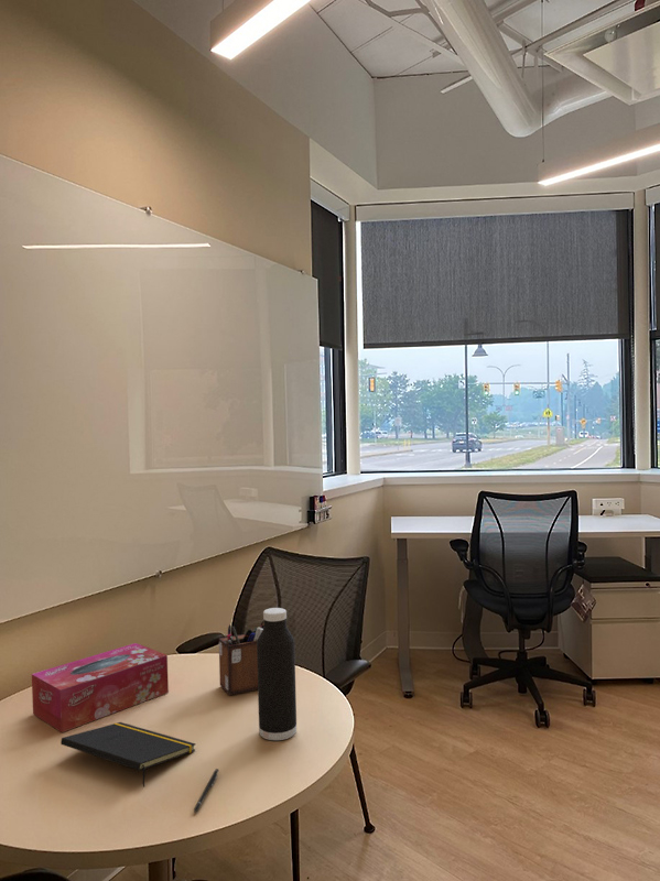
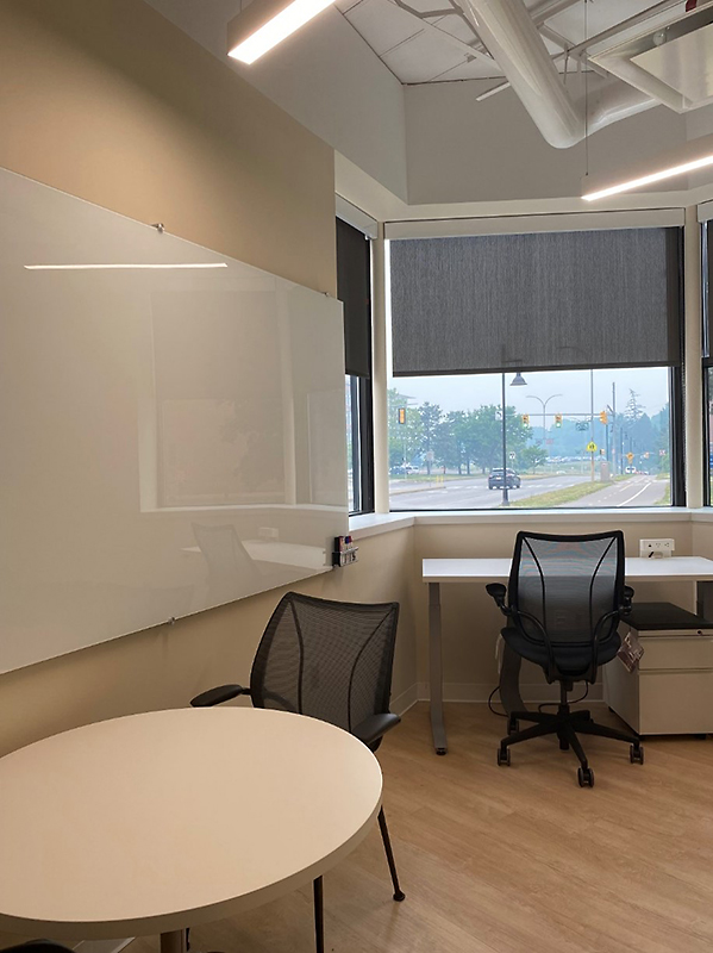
- water bottle [257,607,297,741]
- desk organizer [218,620,264,696]
- pen [193,768,219,814]
- tissue box [31,642,170,733]
- notepad [59,721,197,788]
